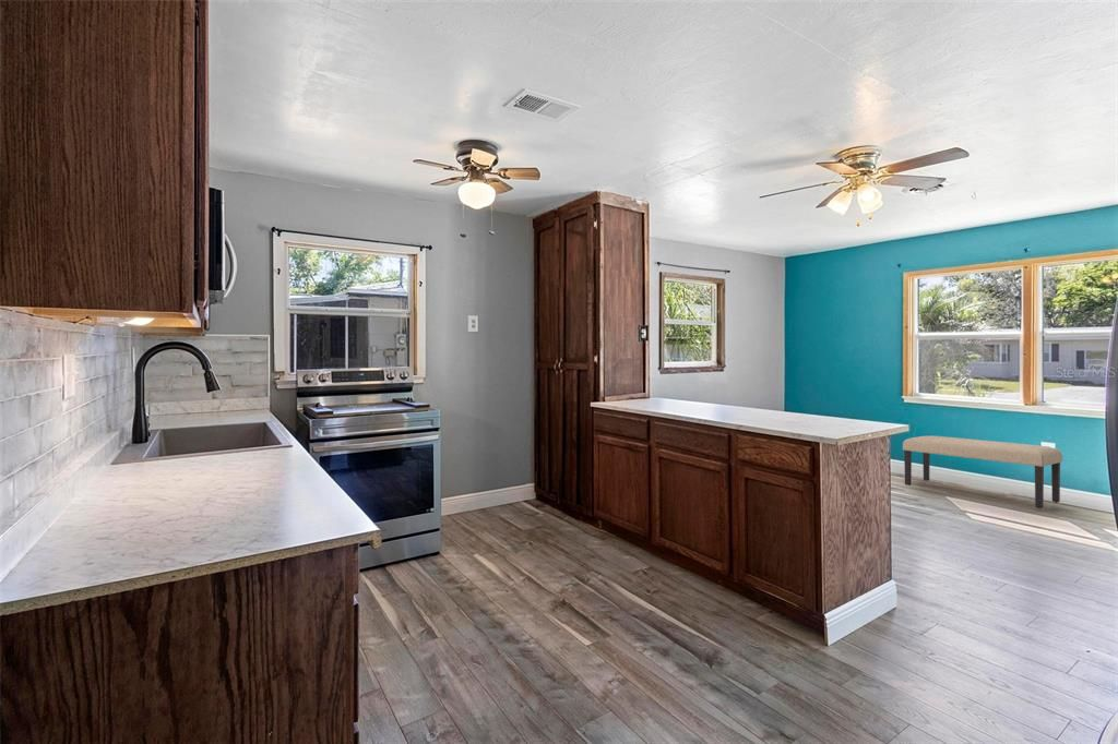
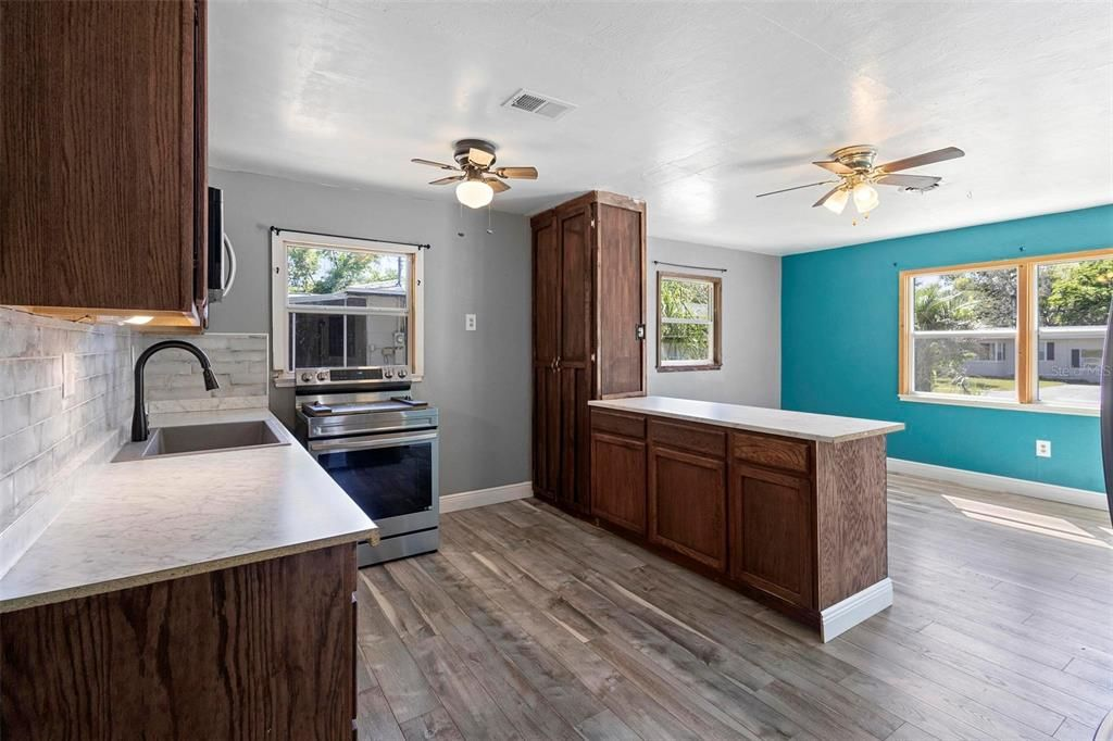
- bench [902,434,1063,509]
